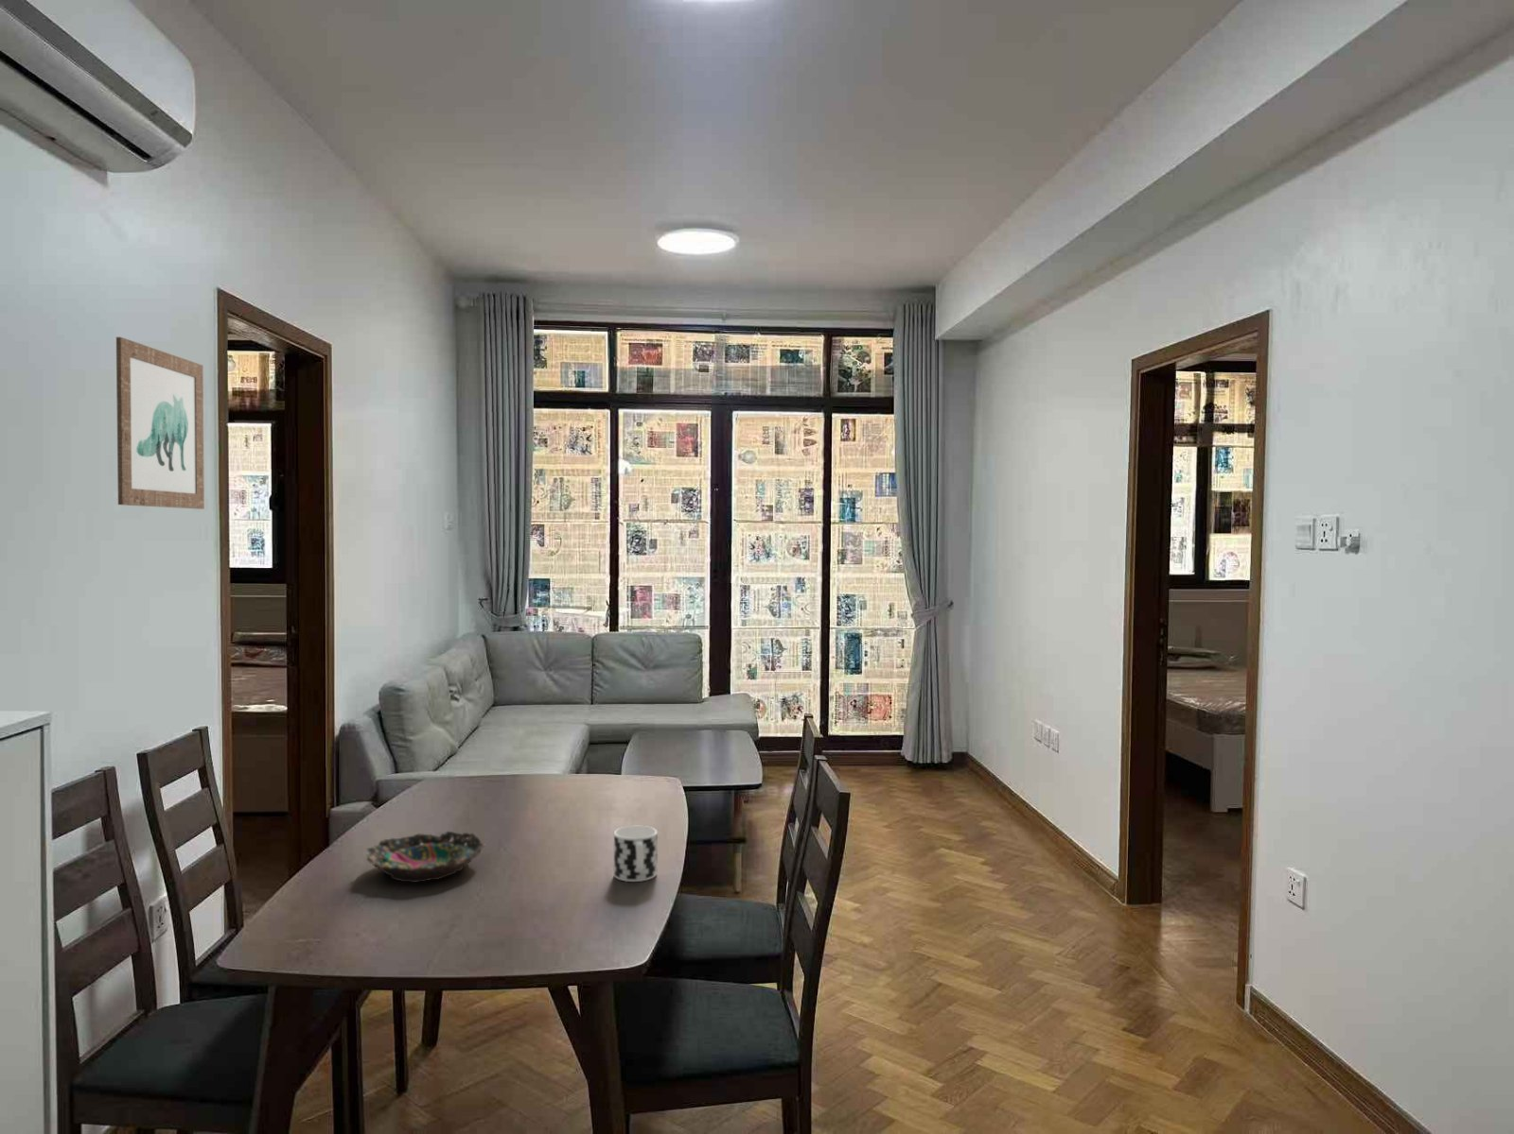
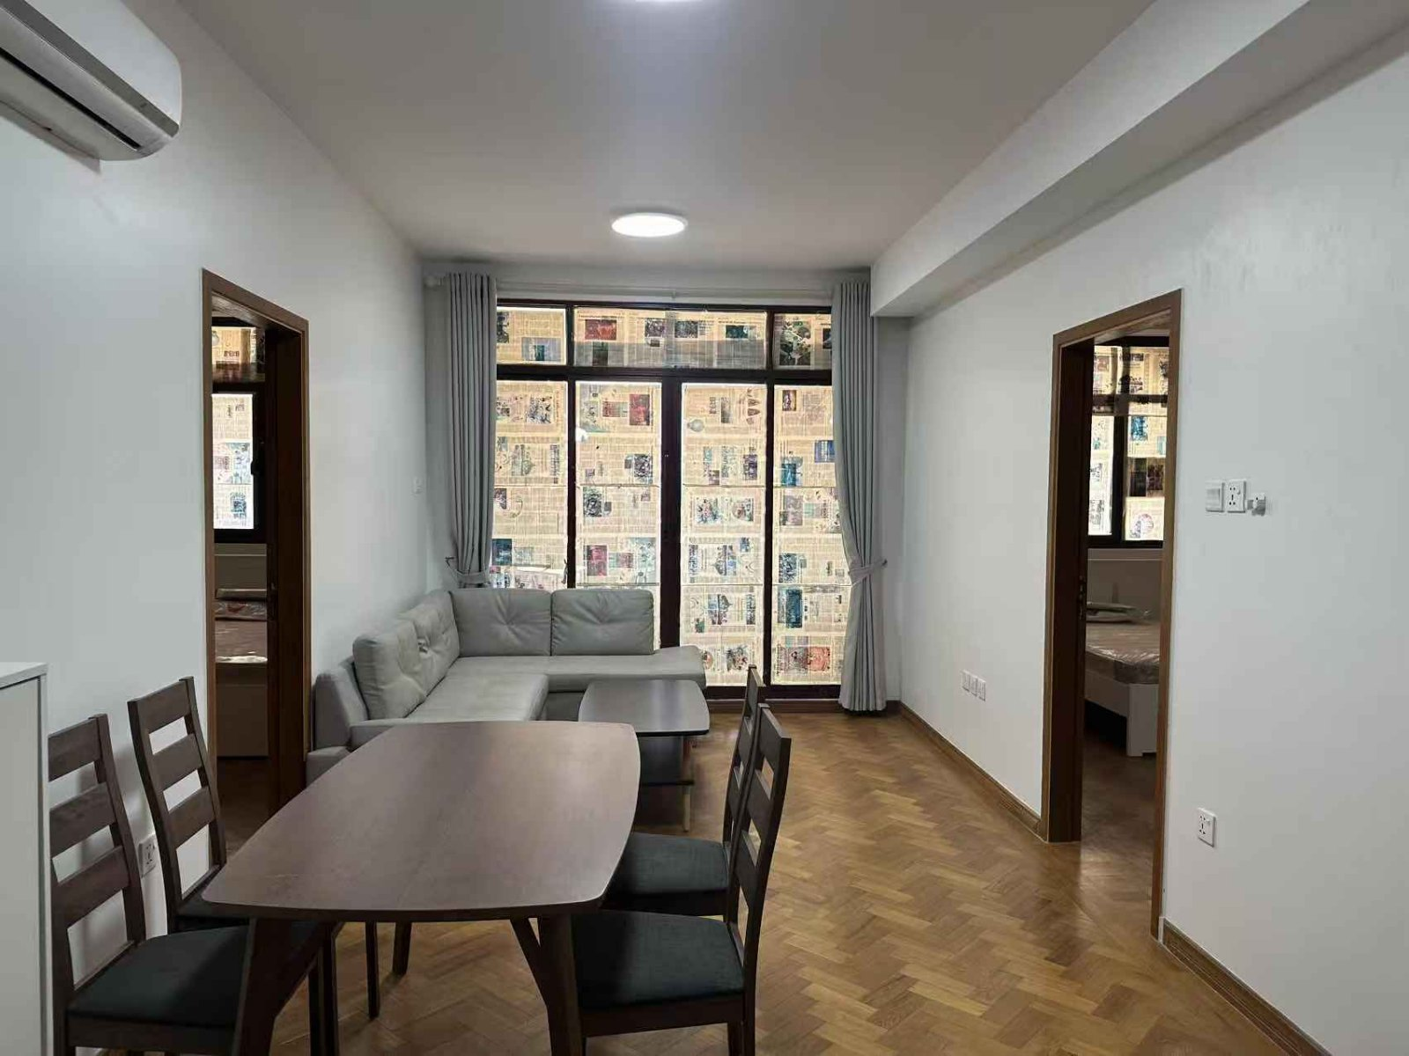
- bowl [366,830,486,884]
- wall art [116,336,205,510]
- cup [613,825,658,883]
